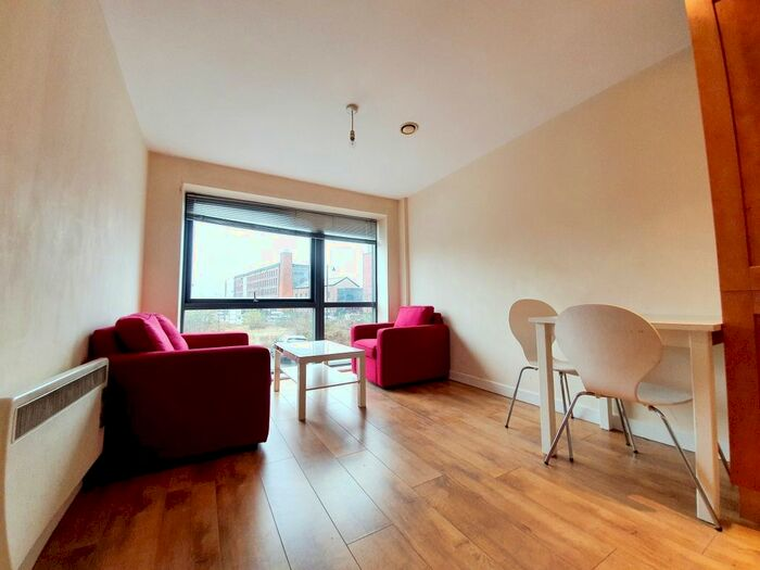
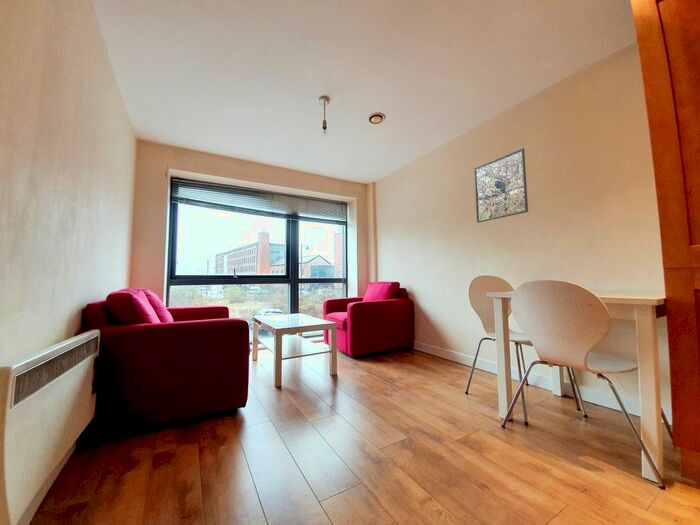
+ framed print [473,147,529,224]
